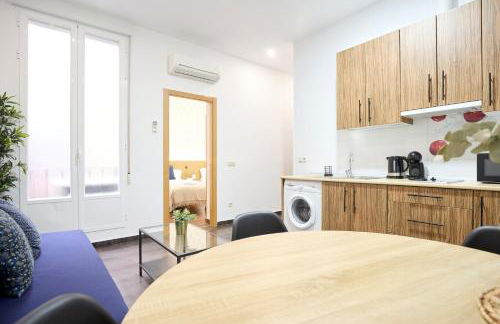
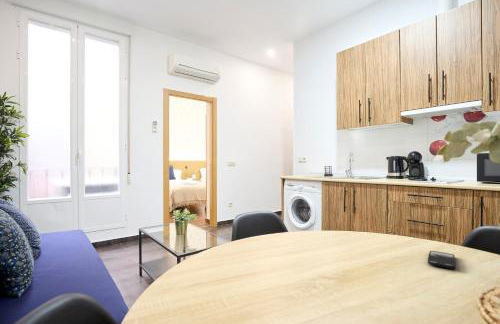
+ smartphone [427,250,456,270]
